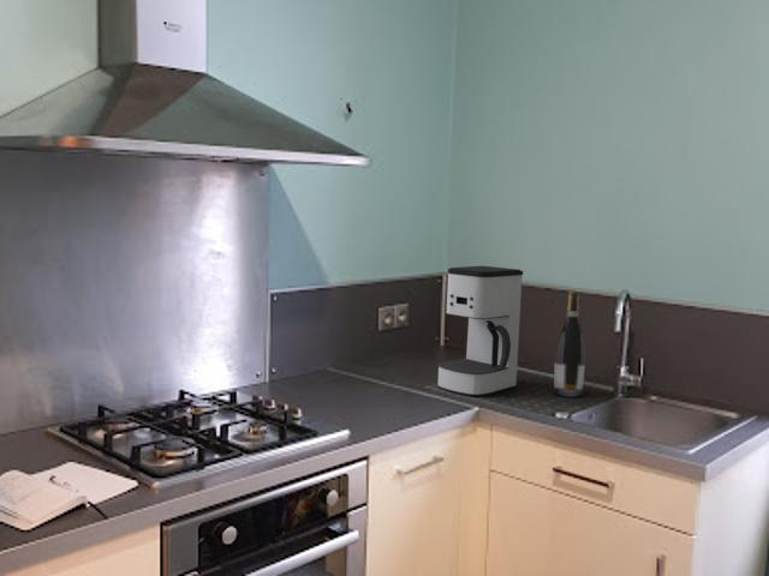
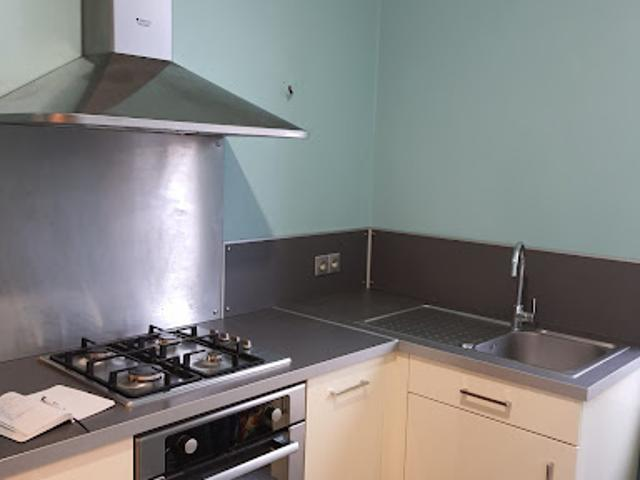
- coffee maker [436,265,524,397]
- wine bottle [553,290,586,398]
